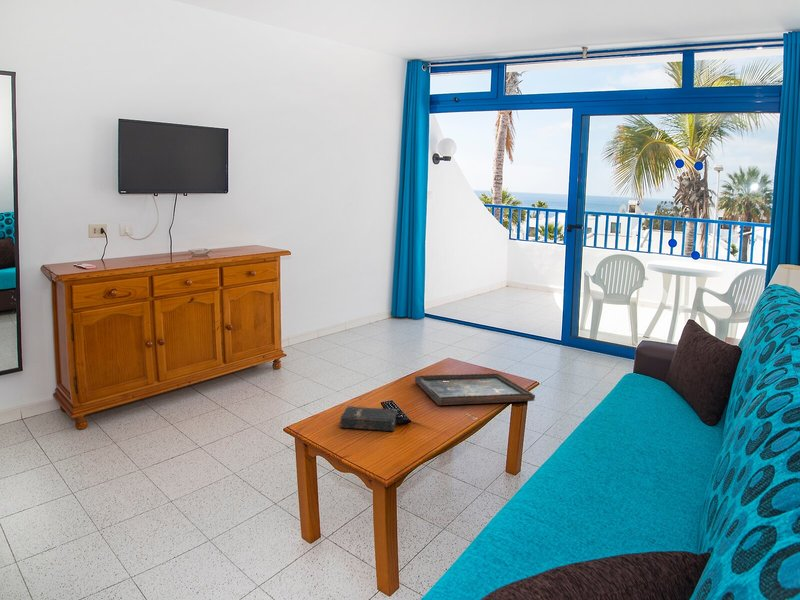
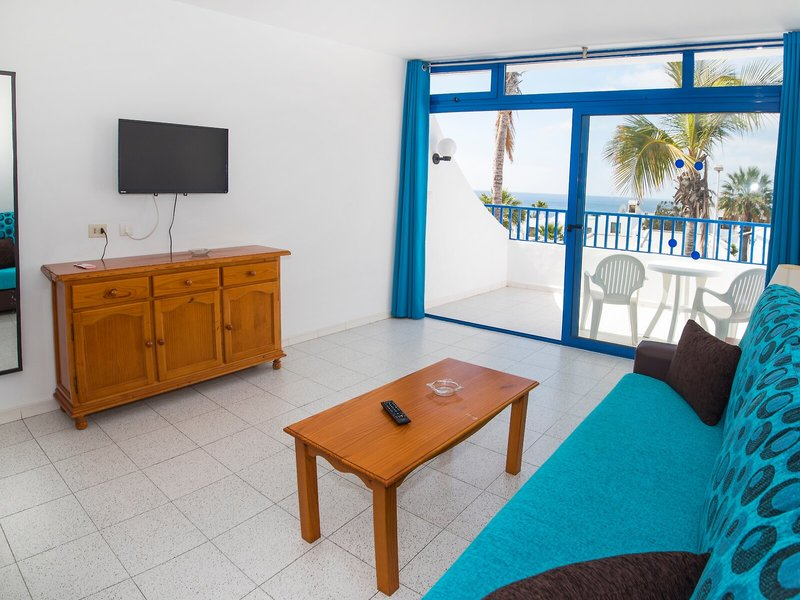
- decorative tray [414,373,536,406]
- hardback book [339,405,398,432]
